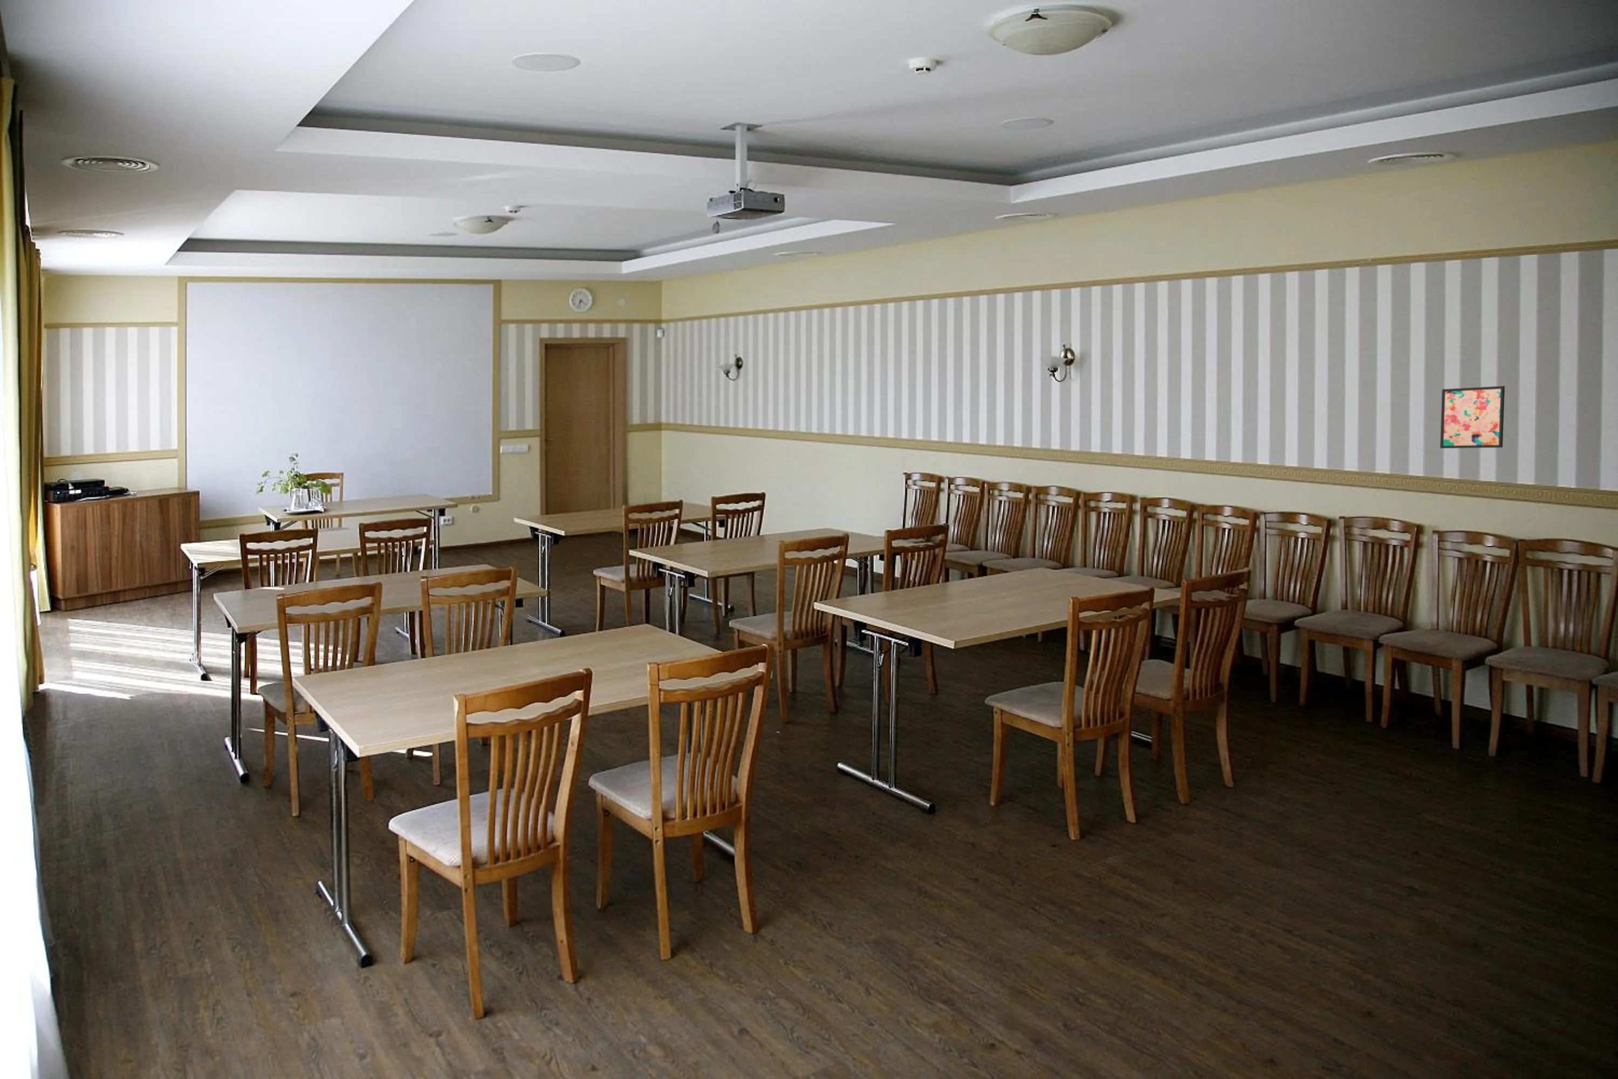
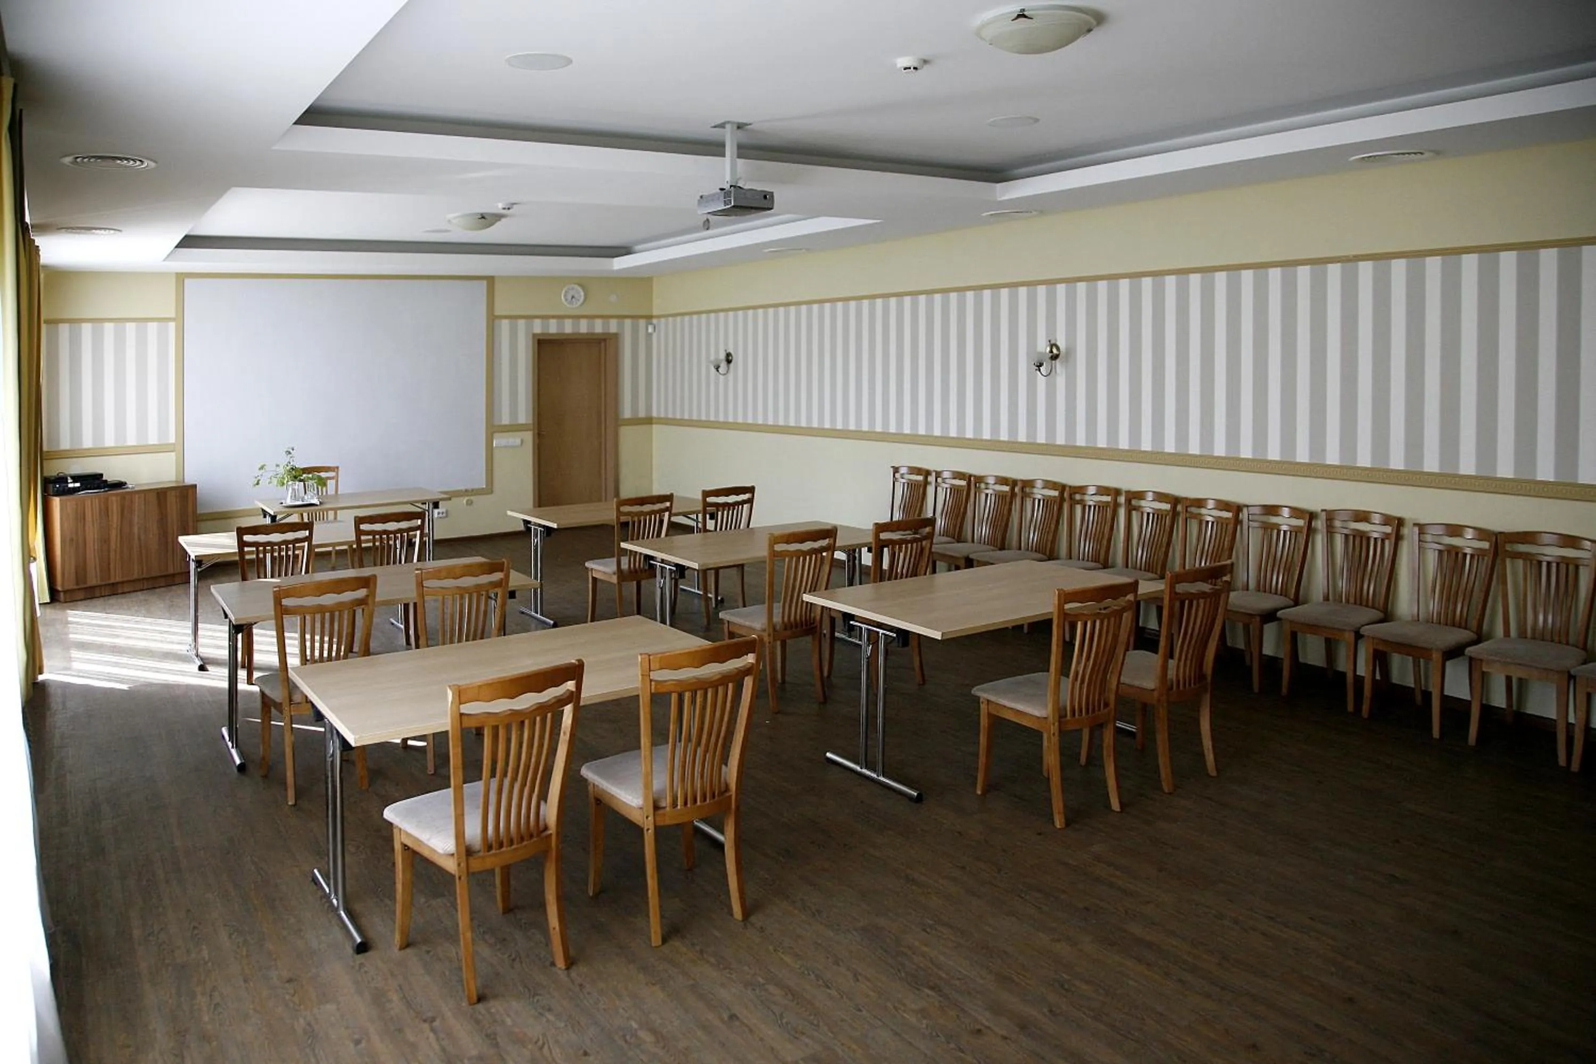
- wall art [1440,385,1505,449]
